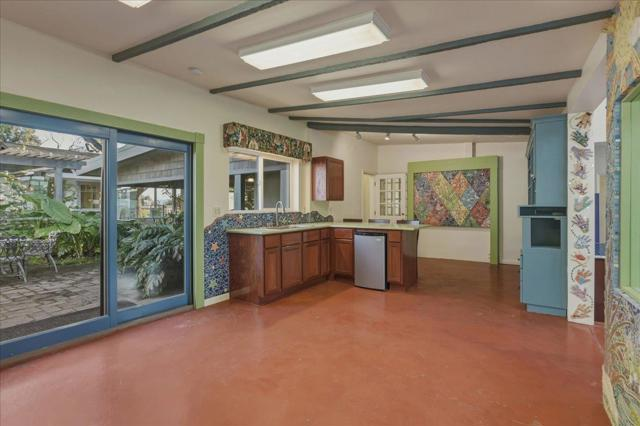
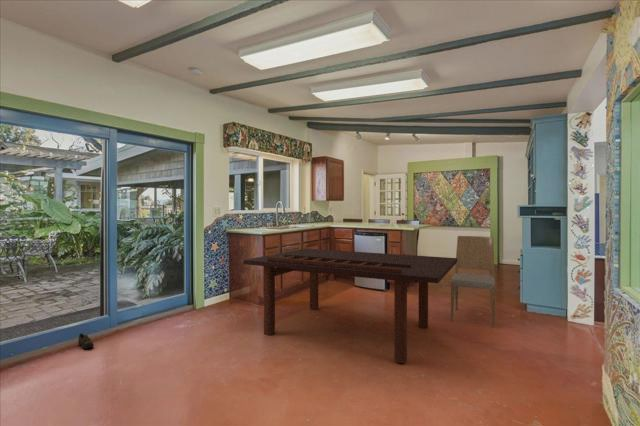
+ dining chair [450,235,496,328]
+ dining table [242,248,457,364]
+ shoe [77,332,95,350]
